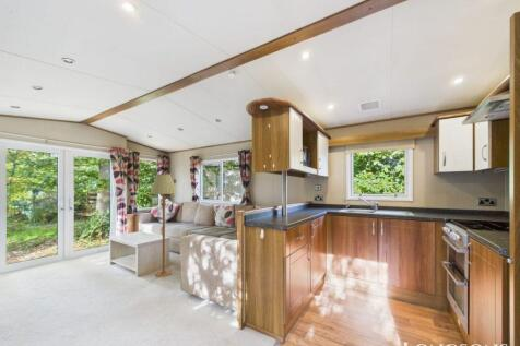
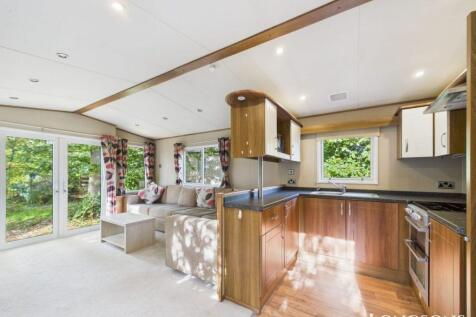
- floor lamp [150,174,178,278]
